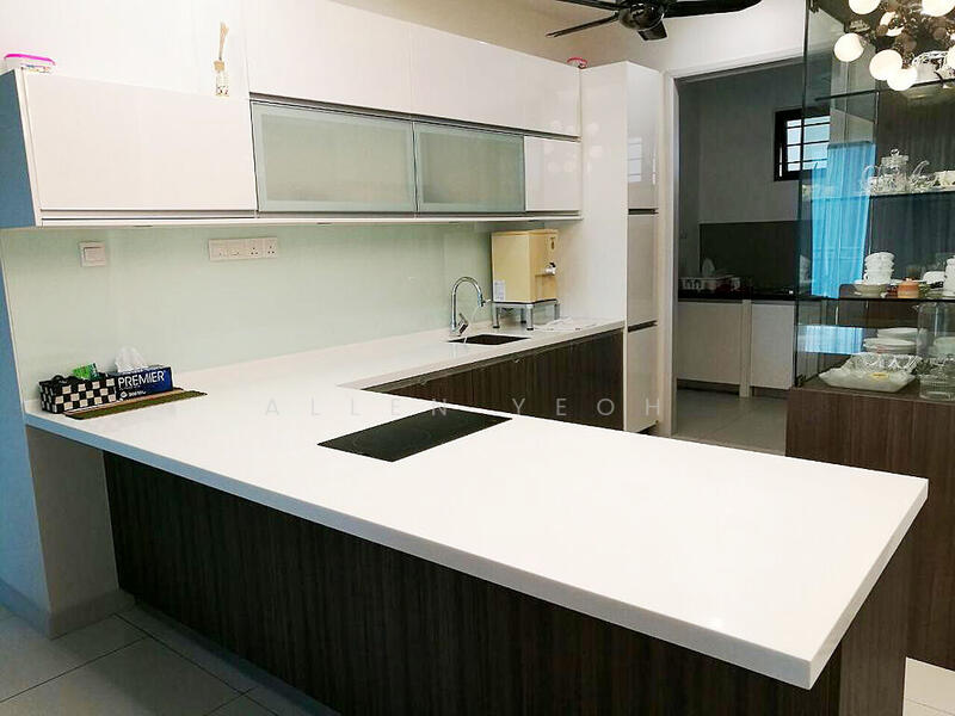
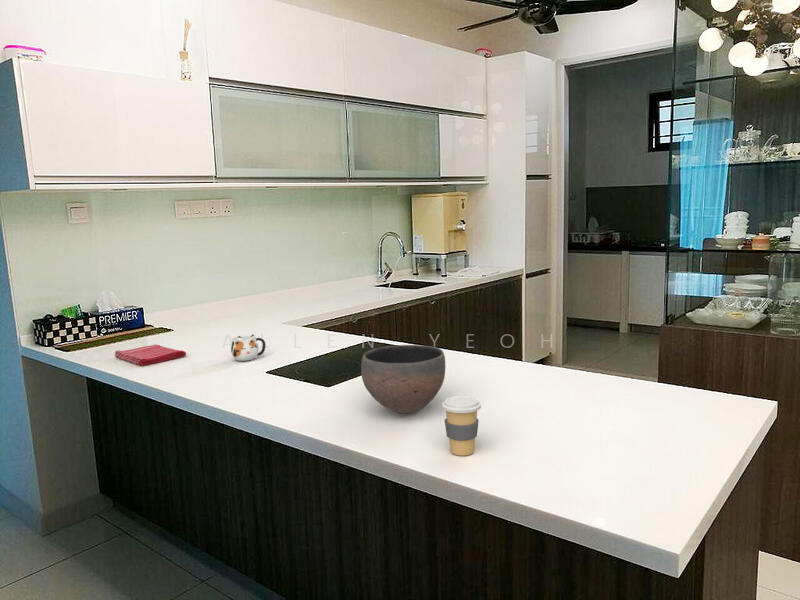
+ mug [230,333,266,362]
+ dish towel [114,343,187,367]
+ bowl [360,344,447,414]
+ coffee cup [441,395,482,456]
